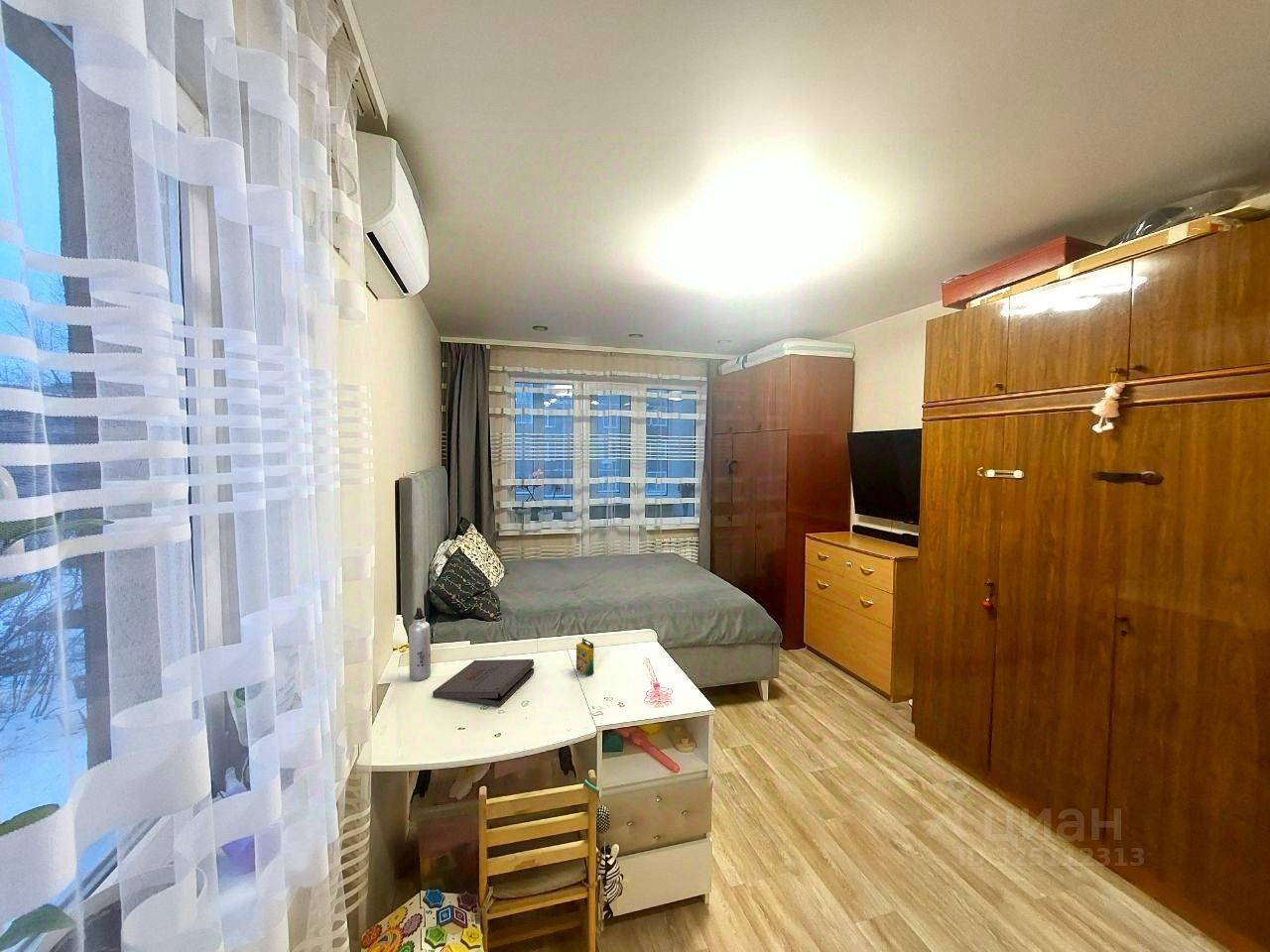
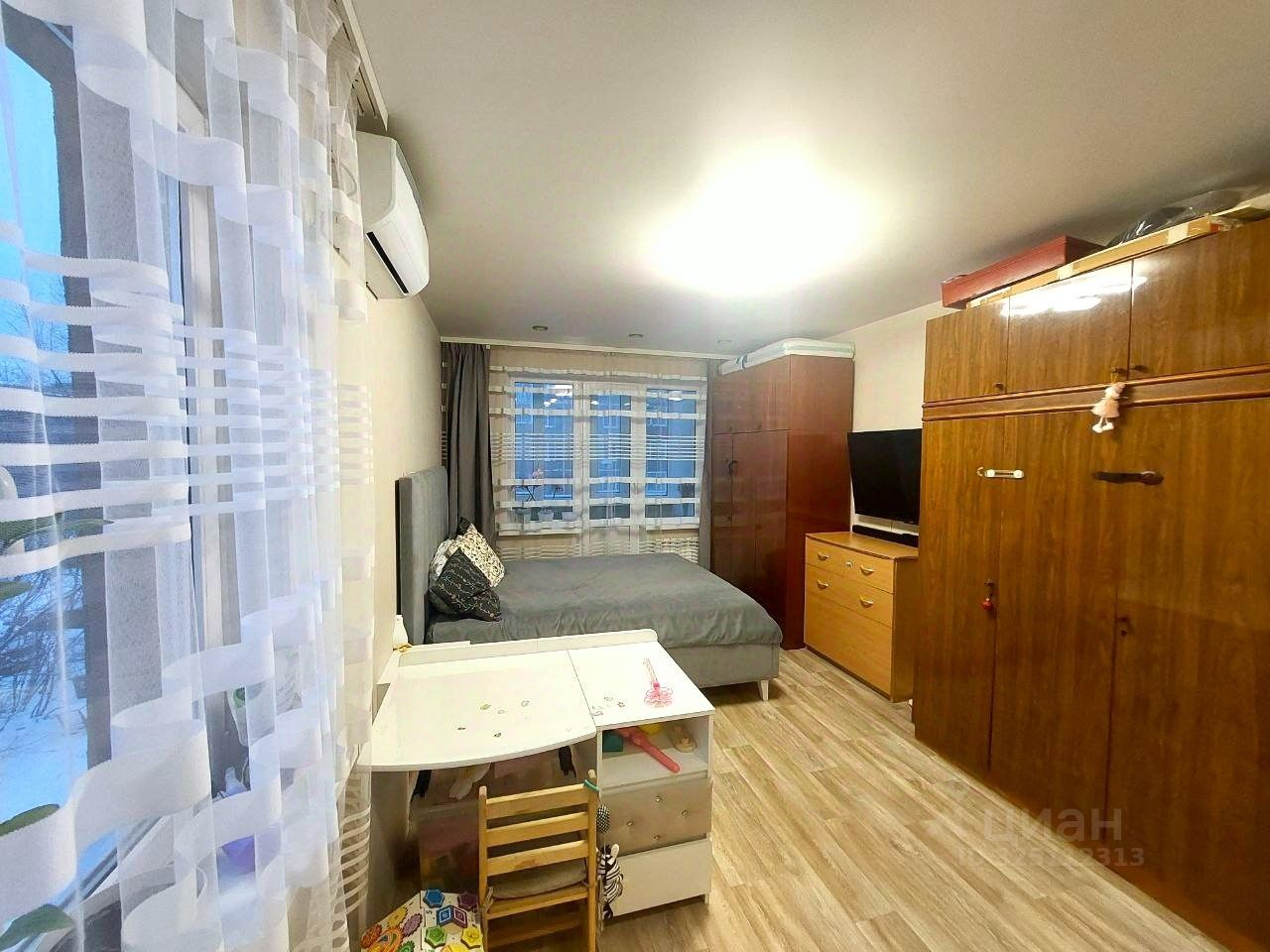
- crayon box [575,637,595,677]
- water bottle [408,607,432,681]
- pizza box [432,658,535,708]
